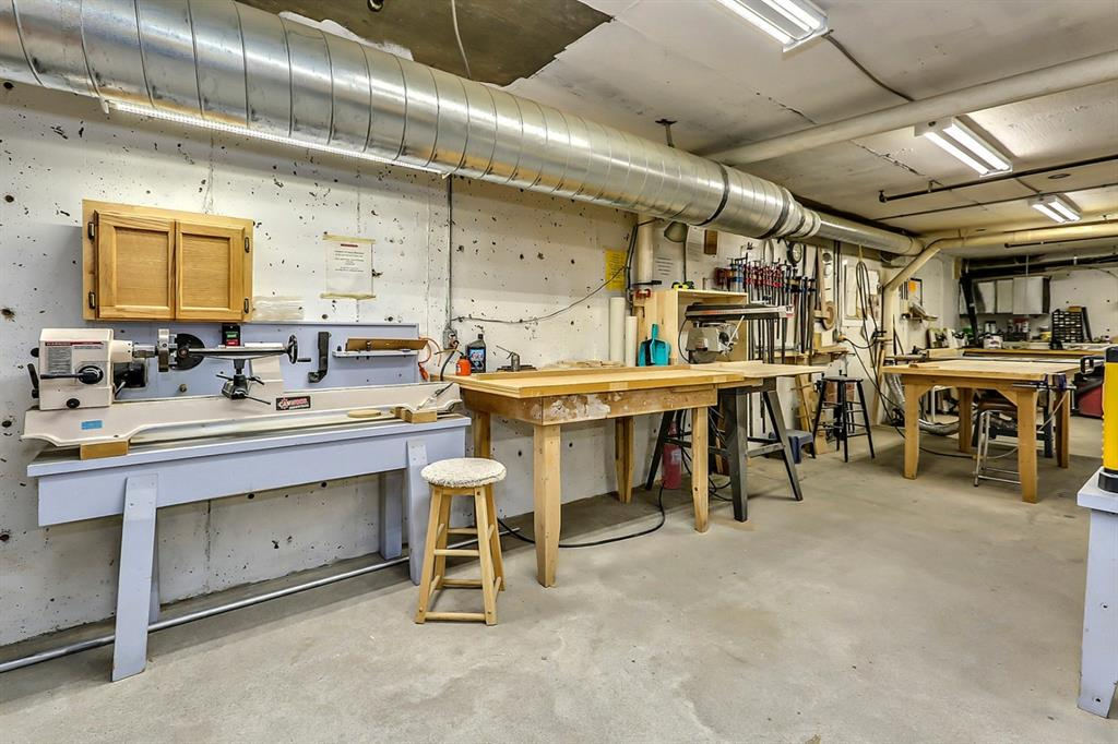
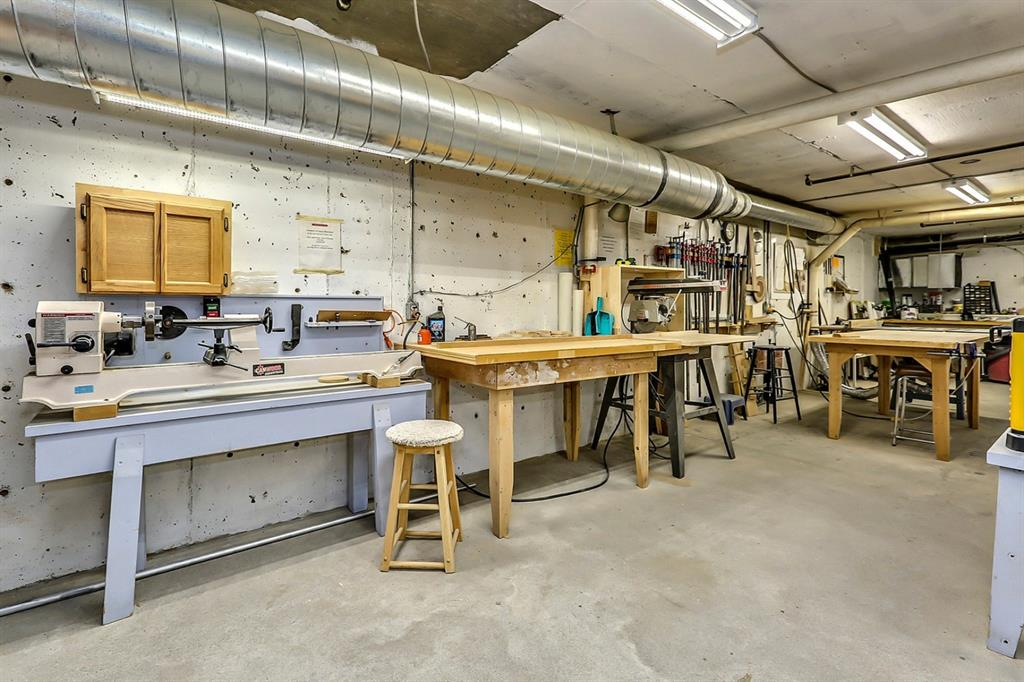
- fire extinguisher [661,420,681,490]
